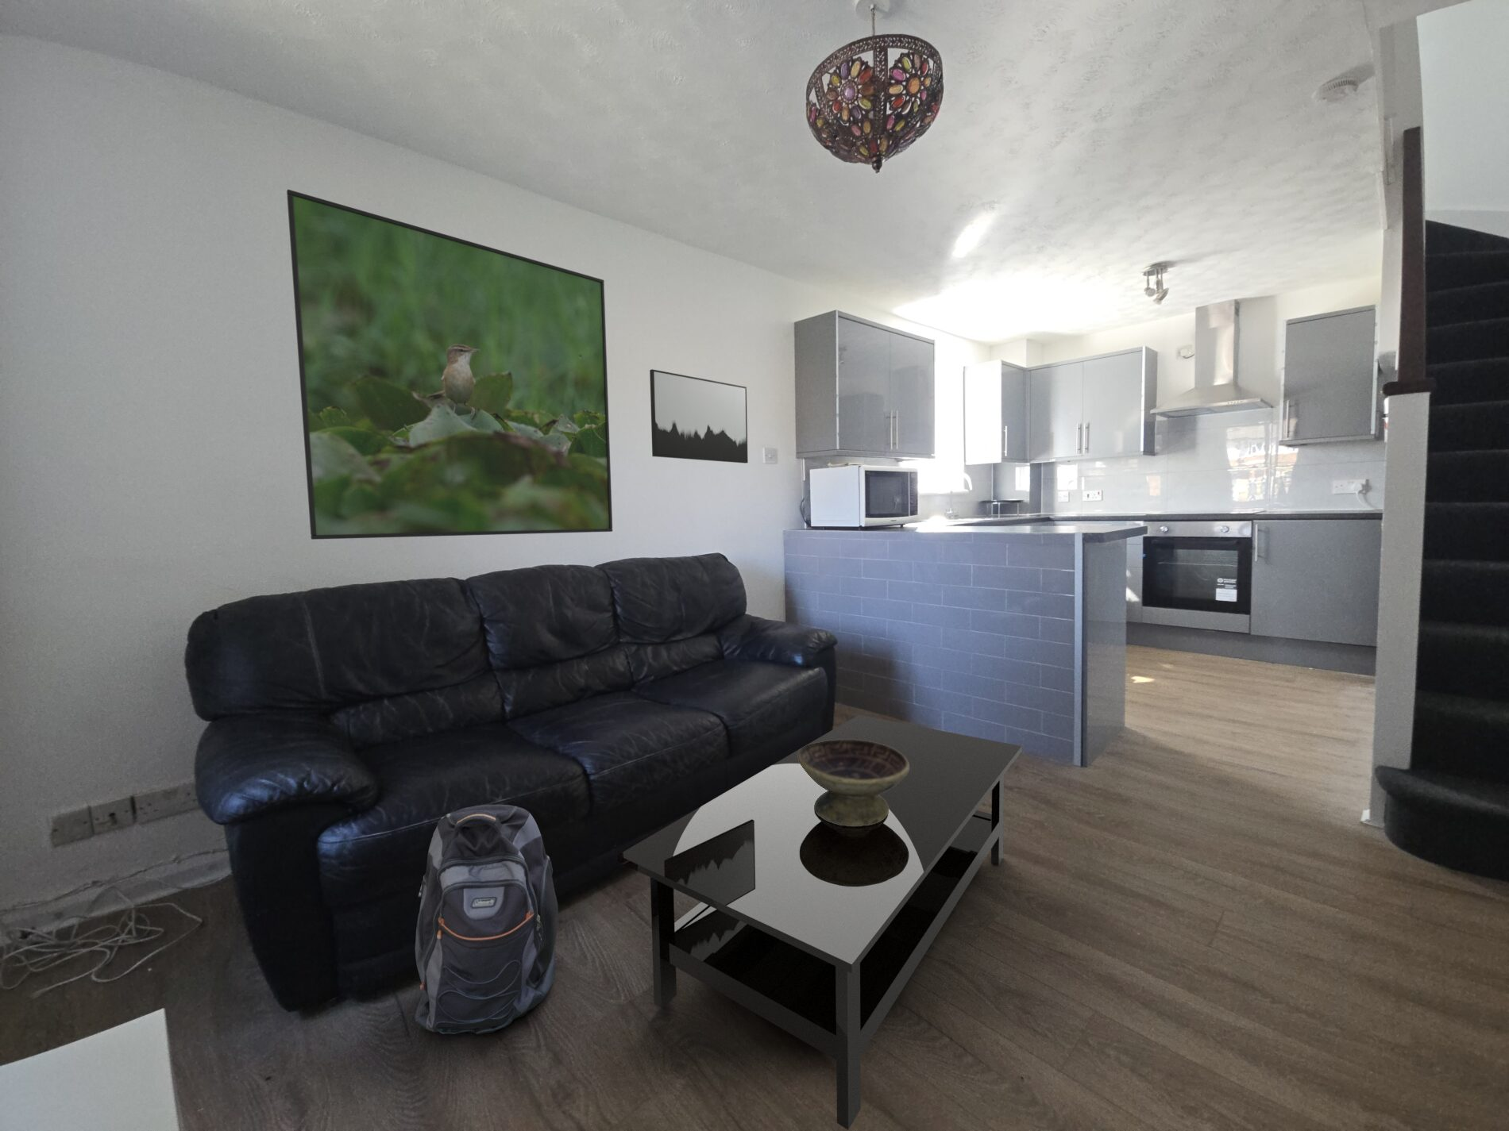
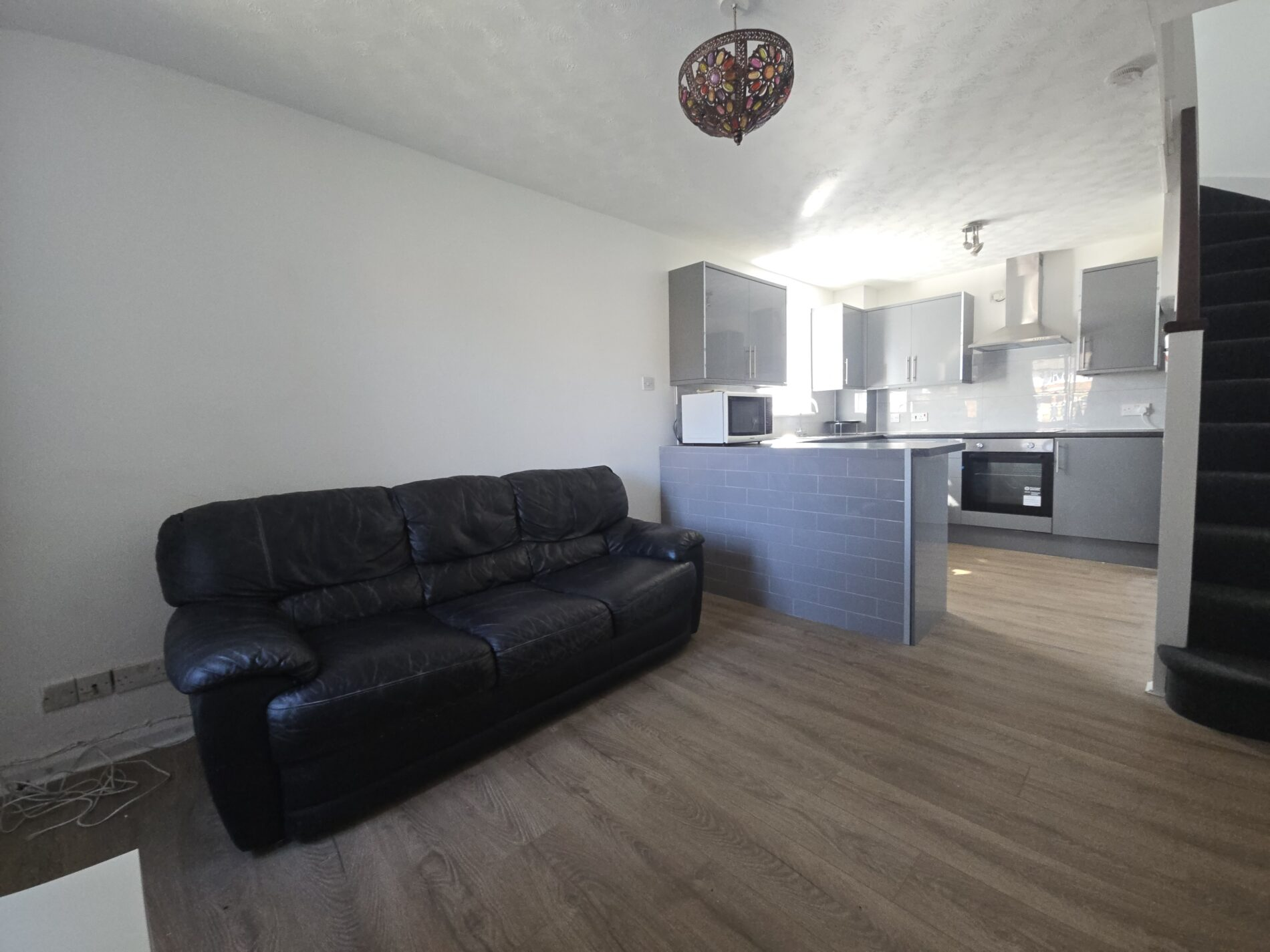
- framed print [286,189,613,541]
- backpack [413,804,560,1036]
- coffee table [617,714,1023,1131]
- wall art [649,368,749,465]
- decorative bowl [798,740,909,826]
